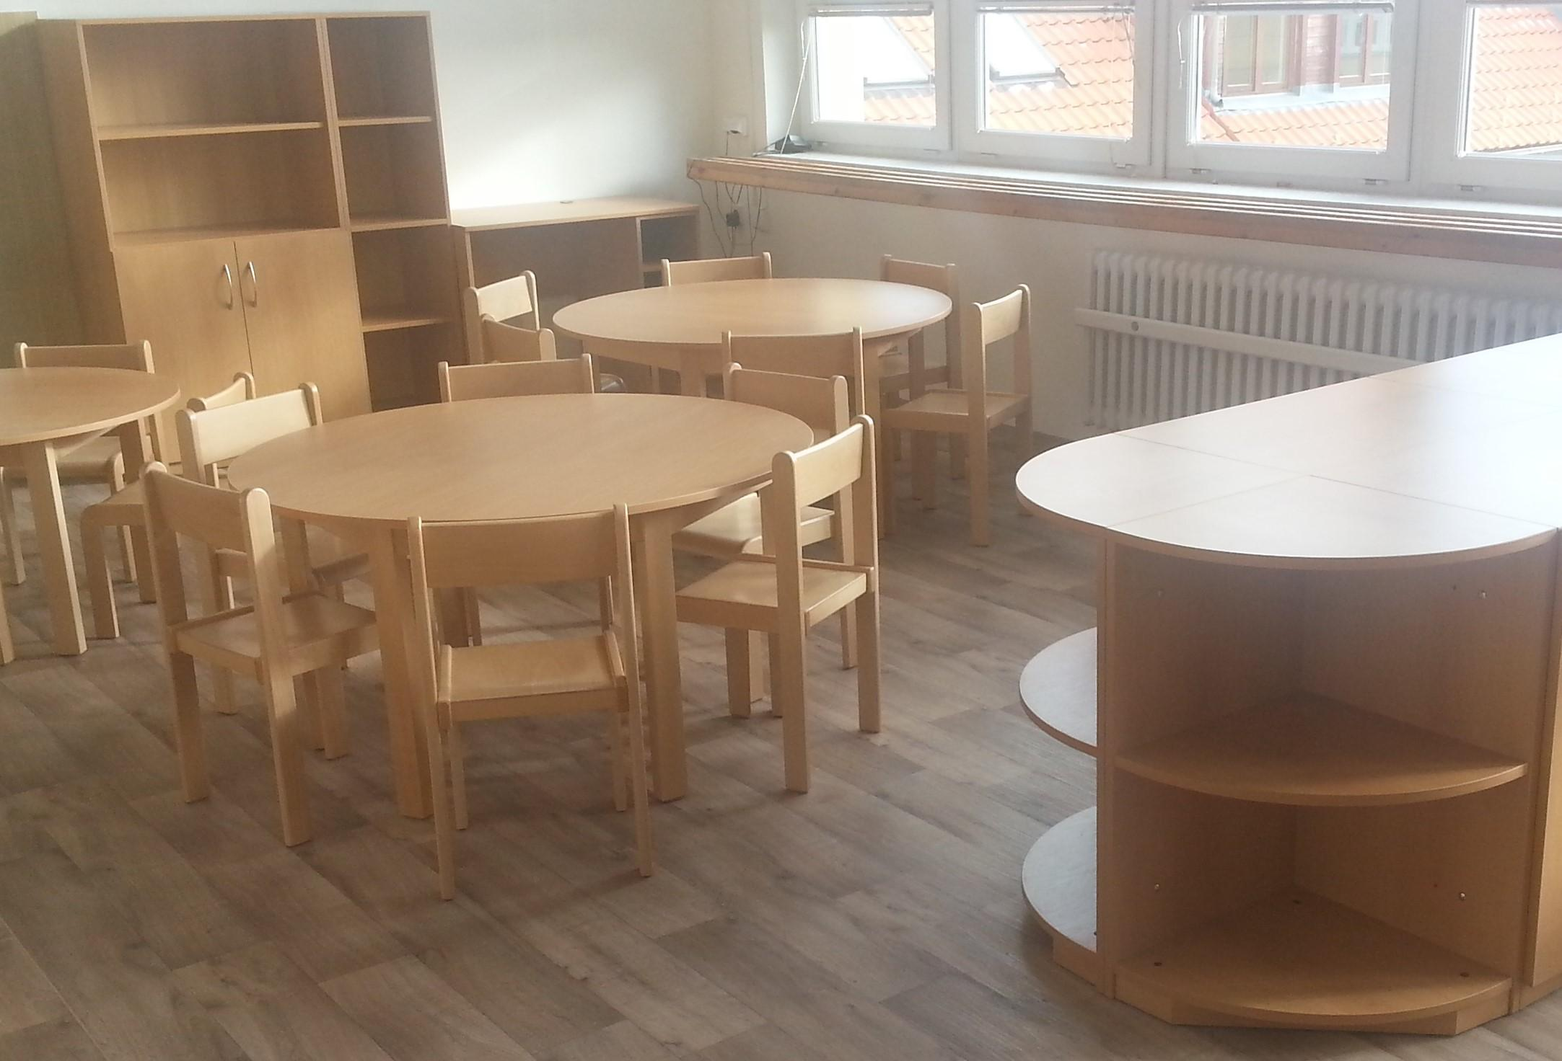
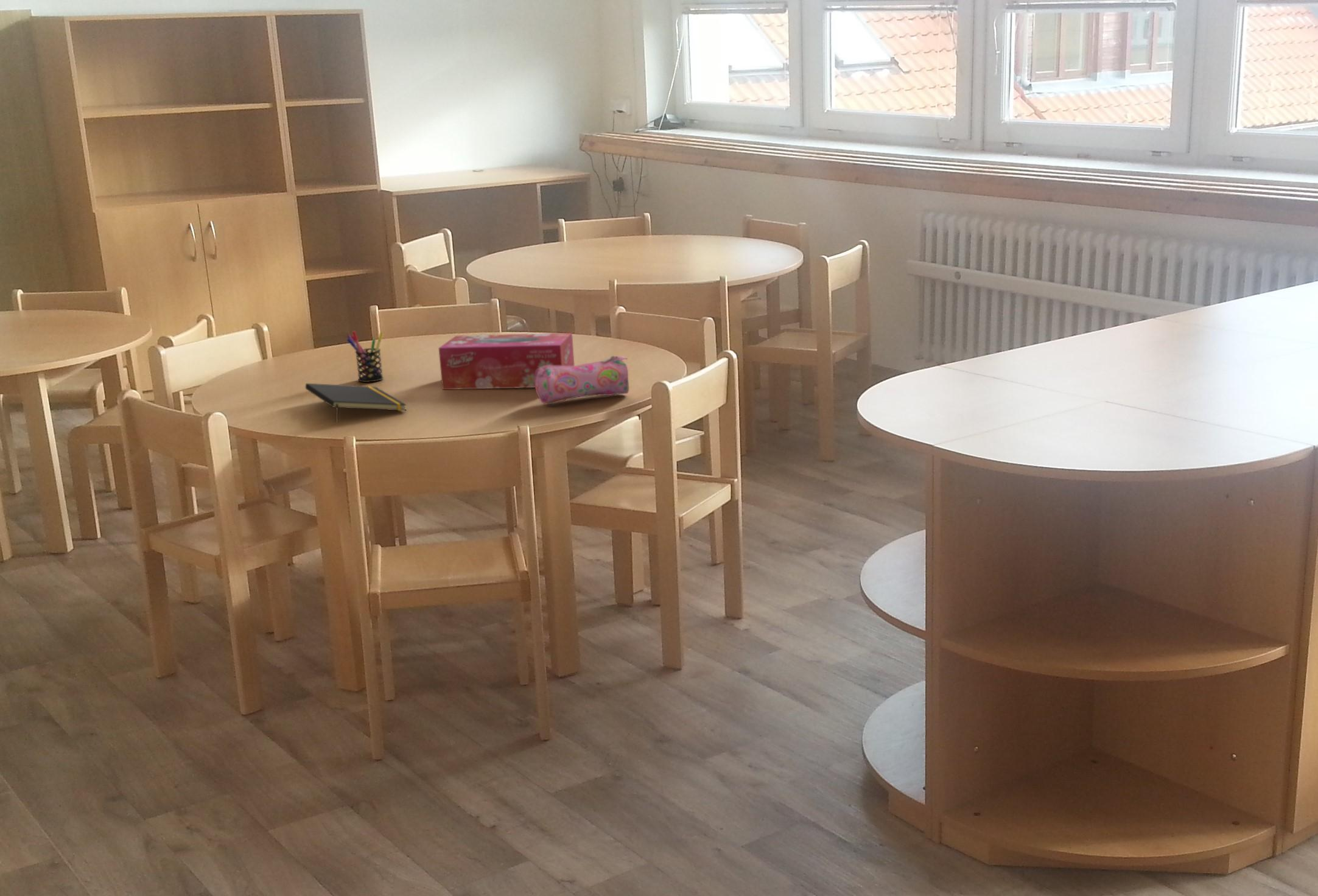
+ tissue box [438,332,575,390]
+ pencil case [535,355,629,405]
+ pen holder [346,331,384,383]
+ notepad [305,383,407,423]
